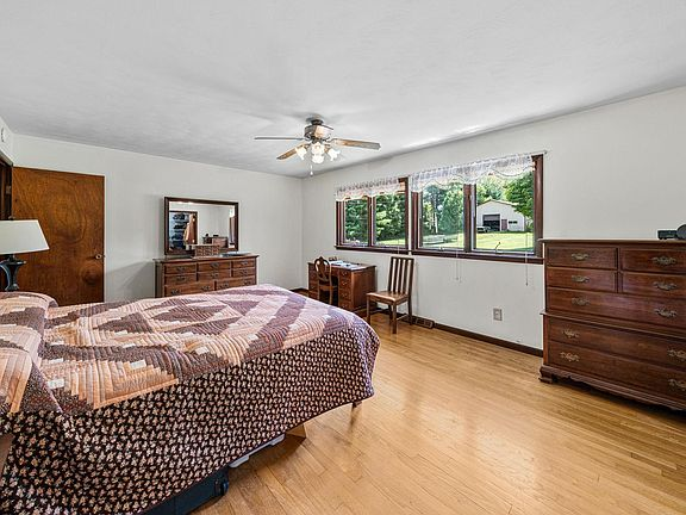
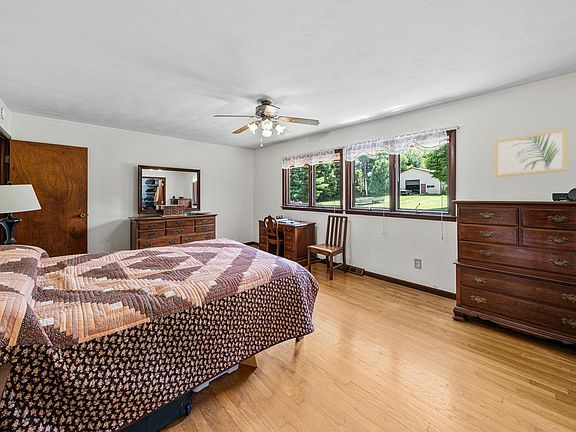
+ wall art [494,128,568,178]
